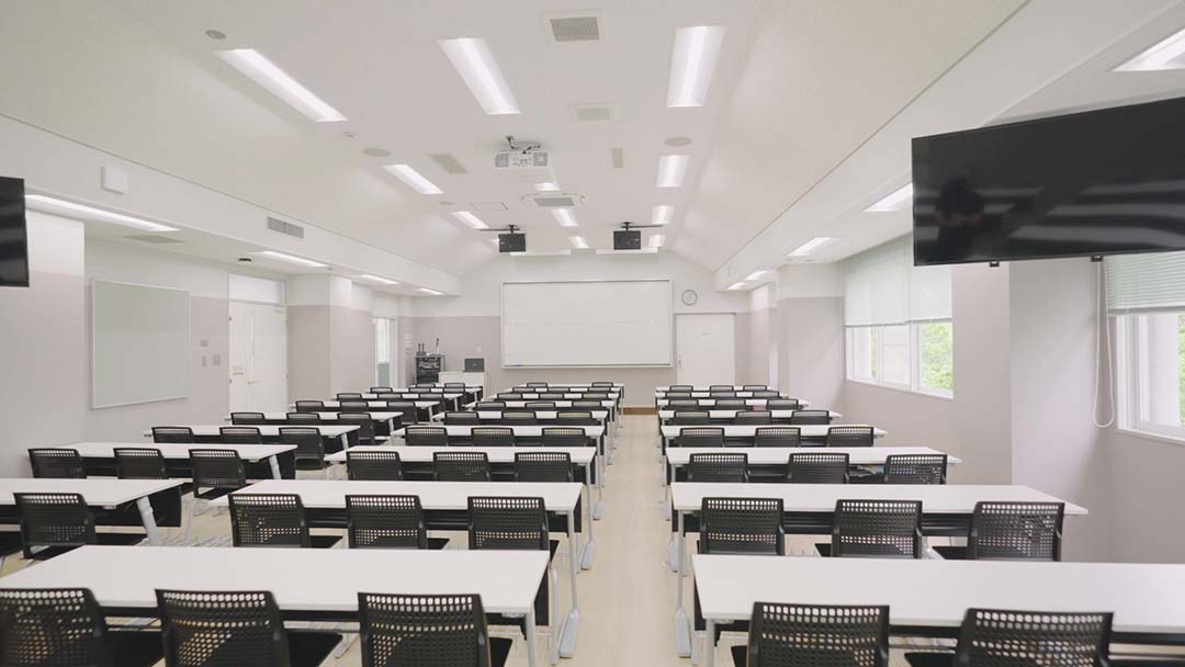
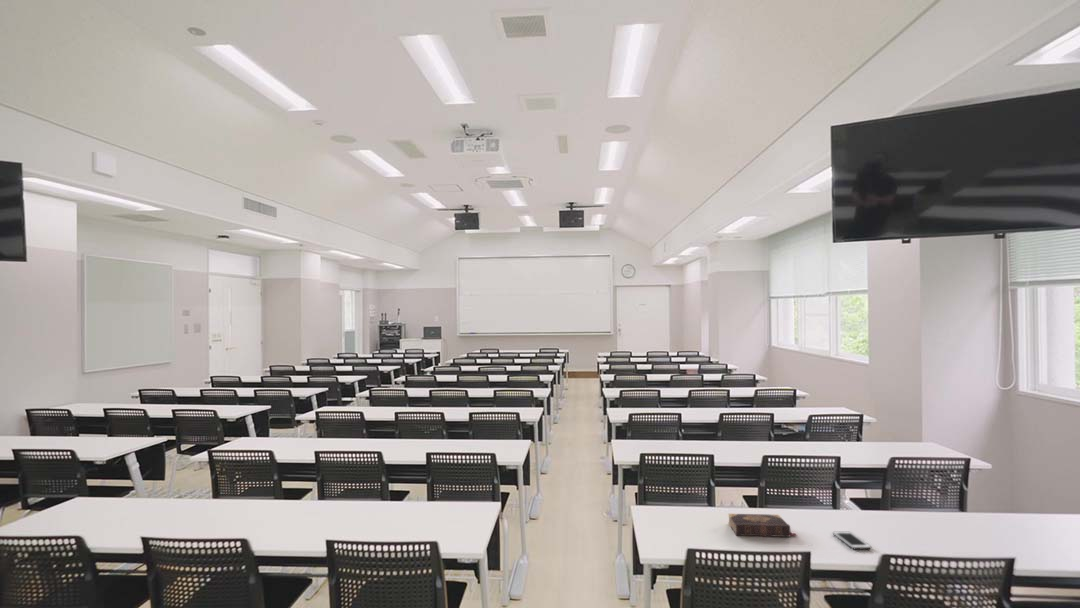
+ book [727,513,798,538]
+ cell phone [832,531,872,550]
